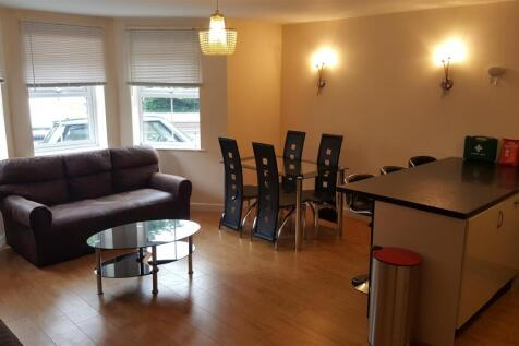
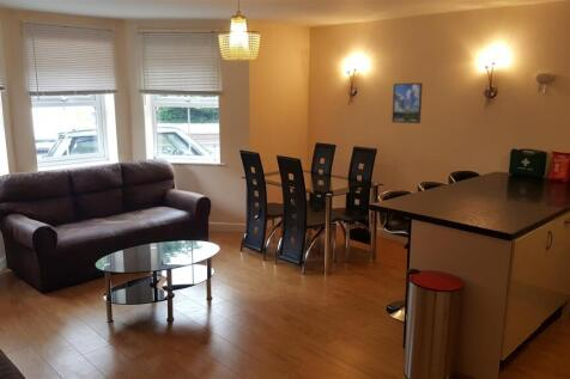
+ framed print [390,81,424,124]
